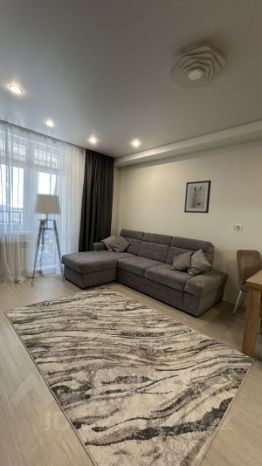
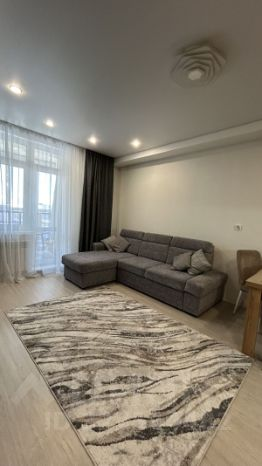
- floor lamp [13,193,65,286]
- wall art [183,179,212,214]
